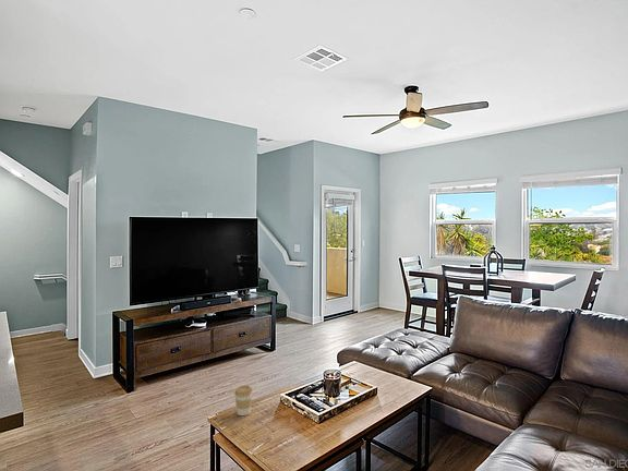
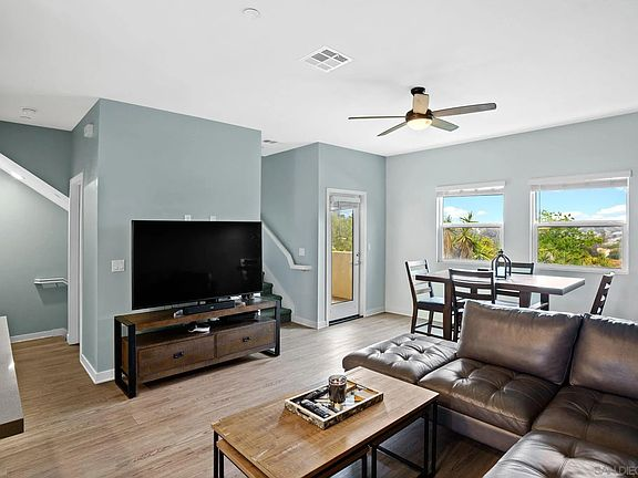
- coffee cup [233,385,254,416]
